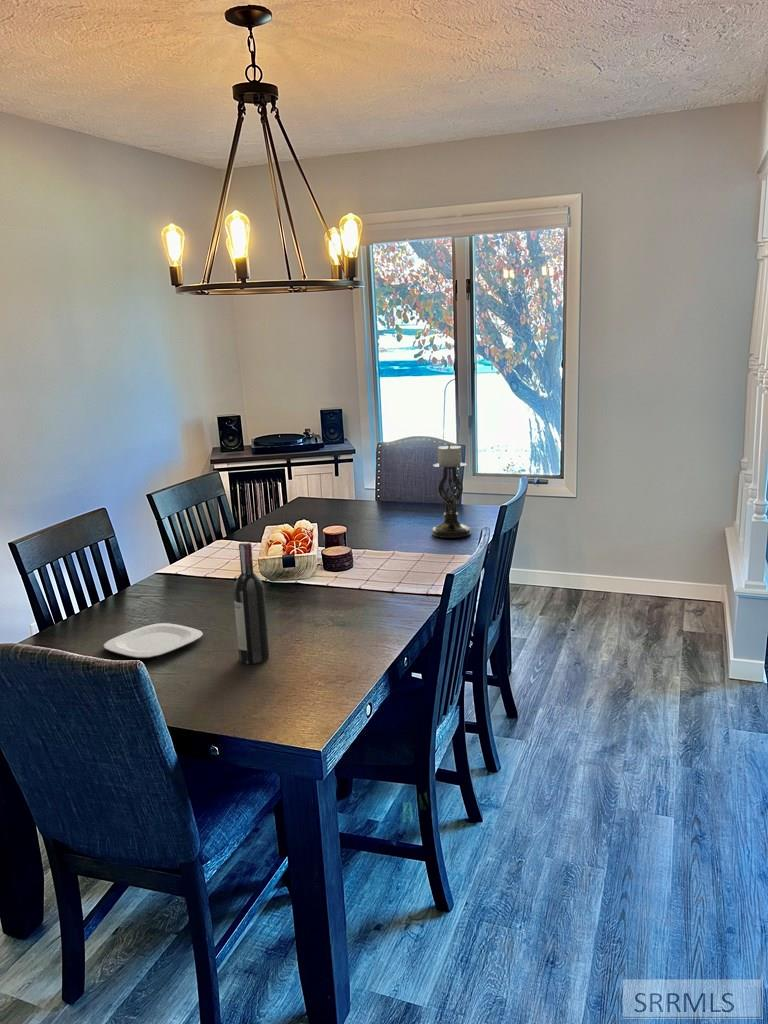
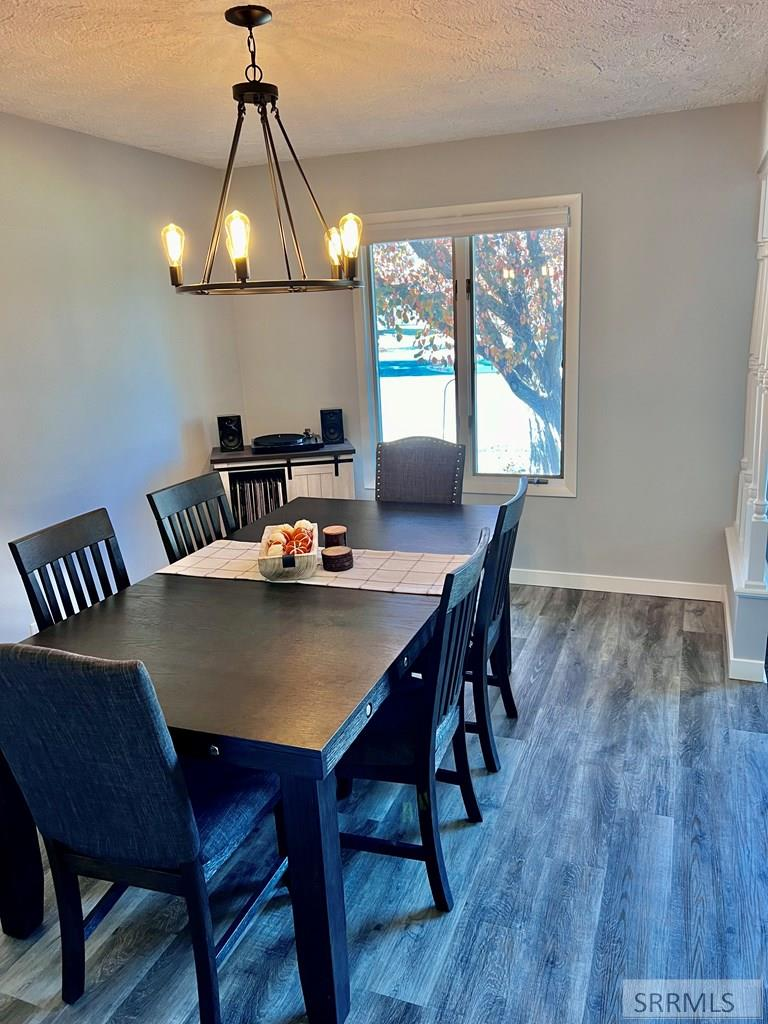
- candle holder [431,442,472,539]
- wine bottle [232,541,270,665]
- plate [102,622,204,659]
